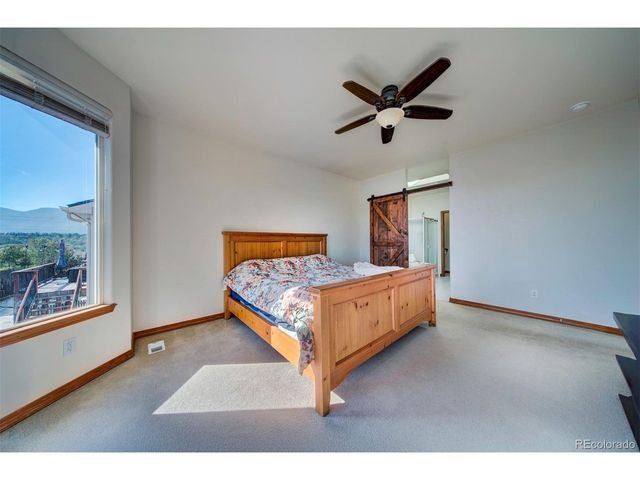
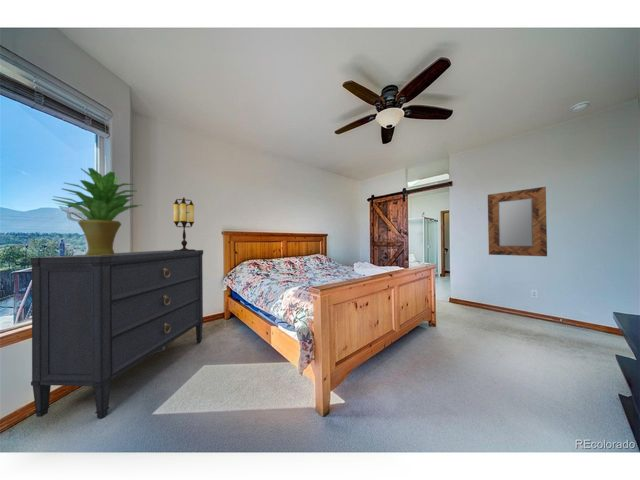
+ dresser [29,249,205,419]
+ potted plant [50,167,143,256]
+ home mirror [487,186,548,257]
+ table lamp [173,196,197,251]
